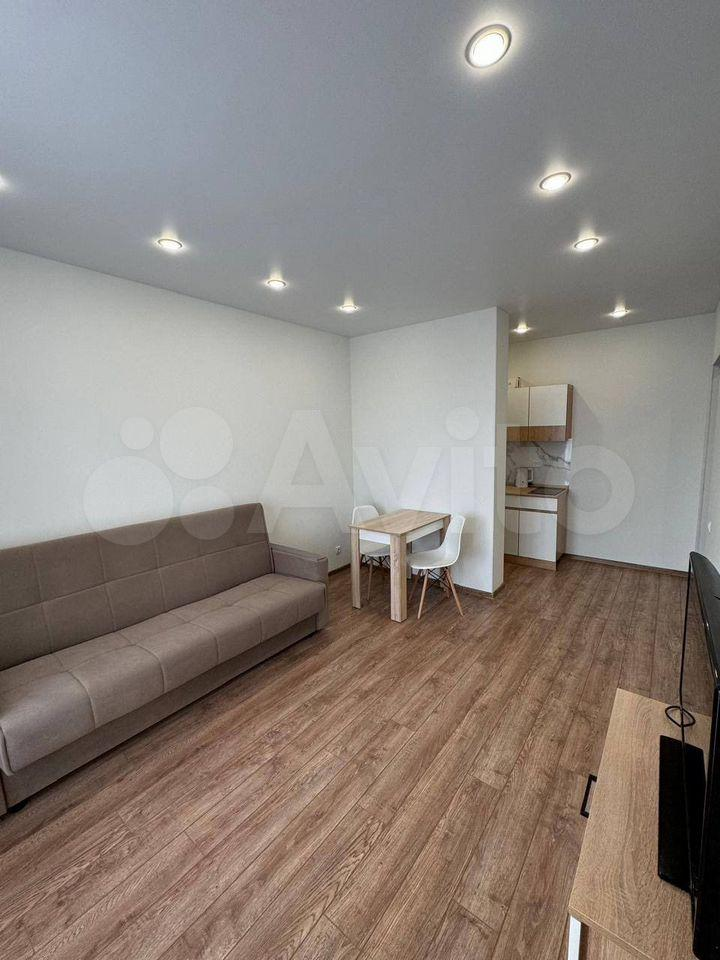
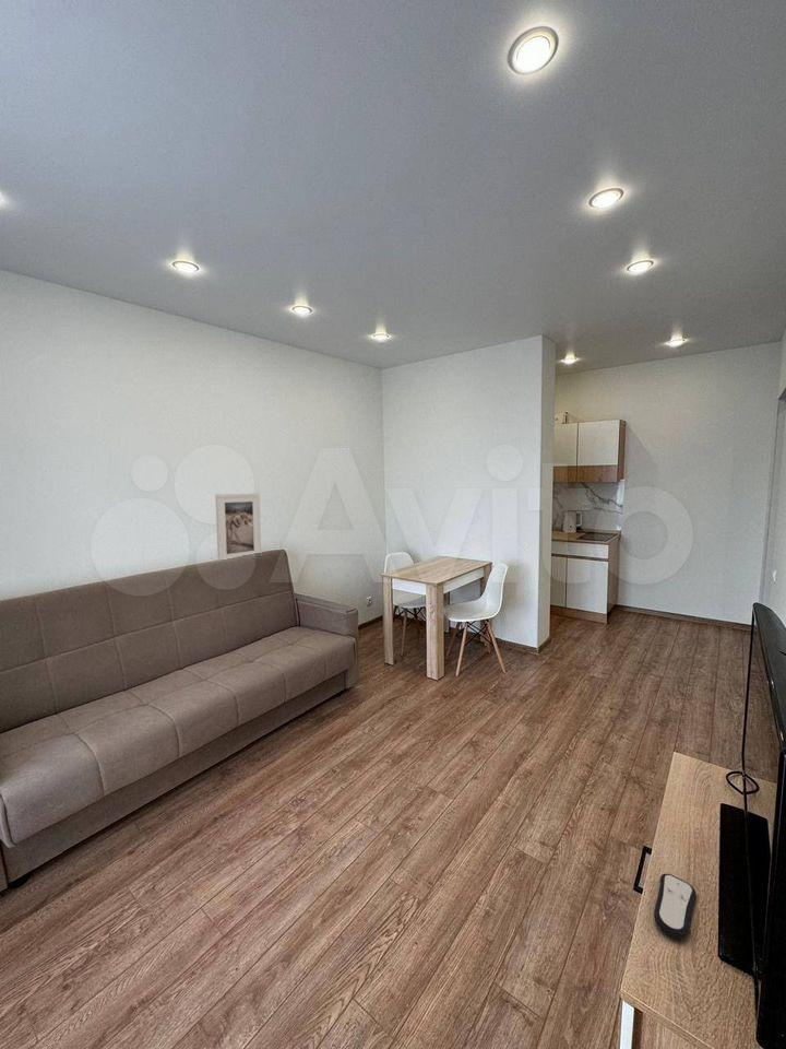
+ remote control [653,873,698,940]
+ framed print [214,493,262,562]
